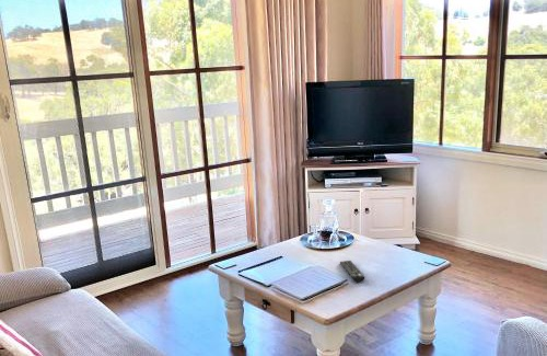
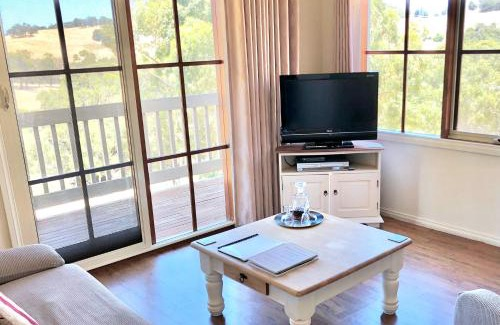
- remote control [339,260,365,284]
